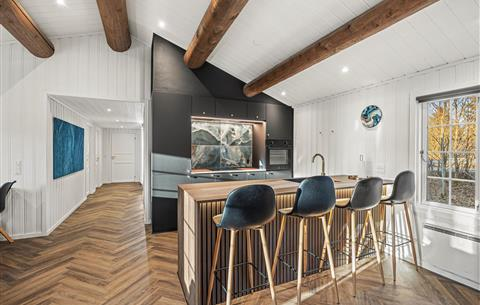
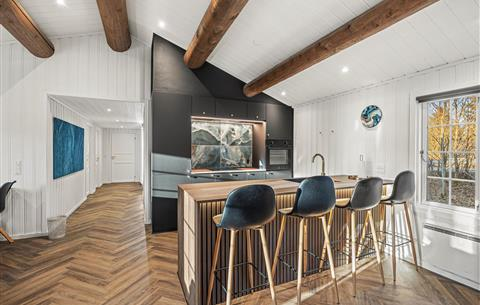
+ wastebasket [46,214,68,240]
